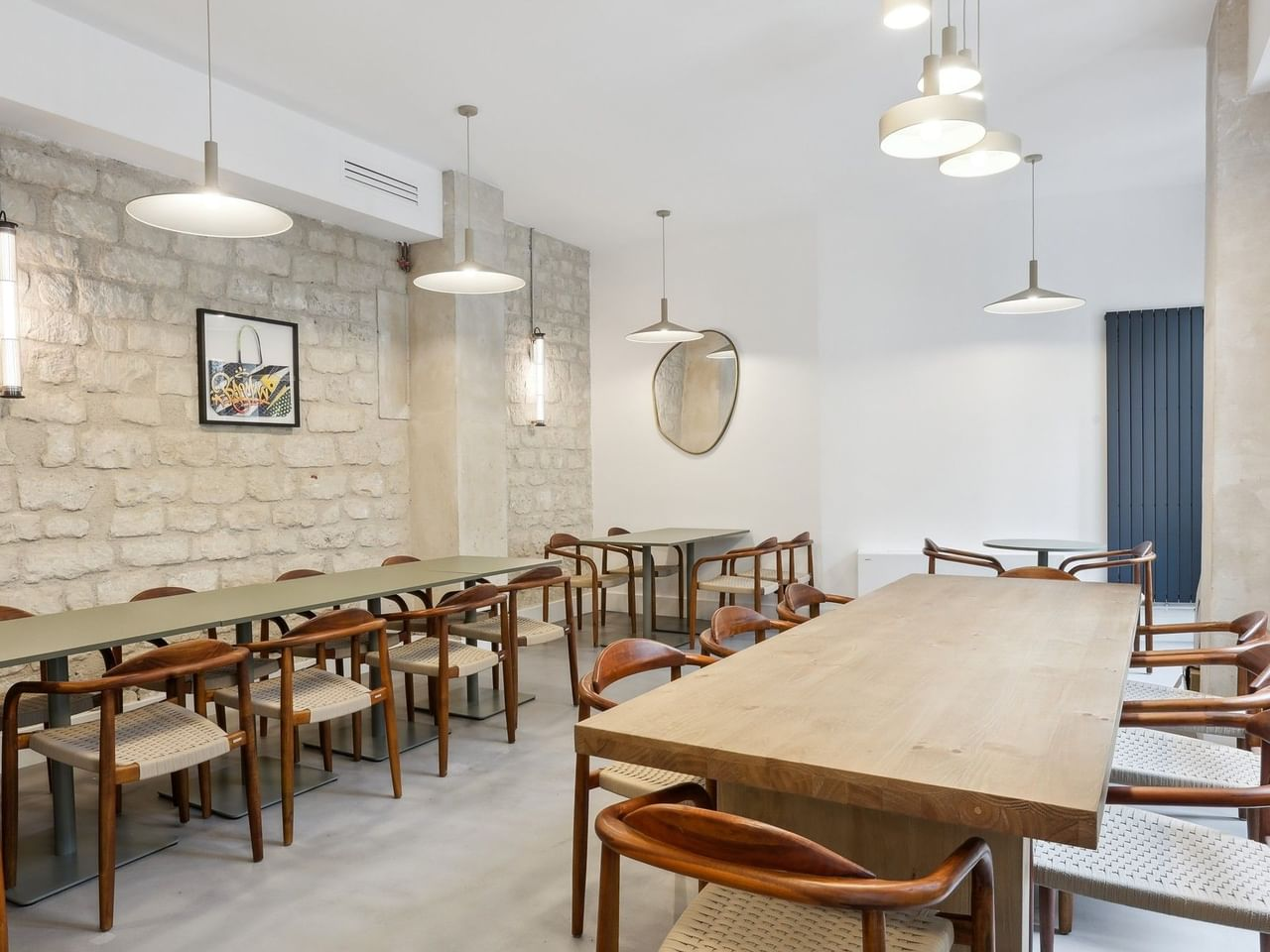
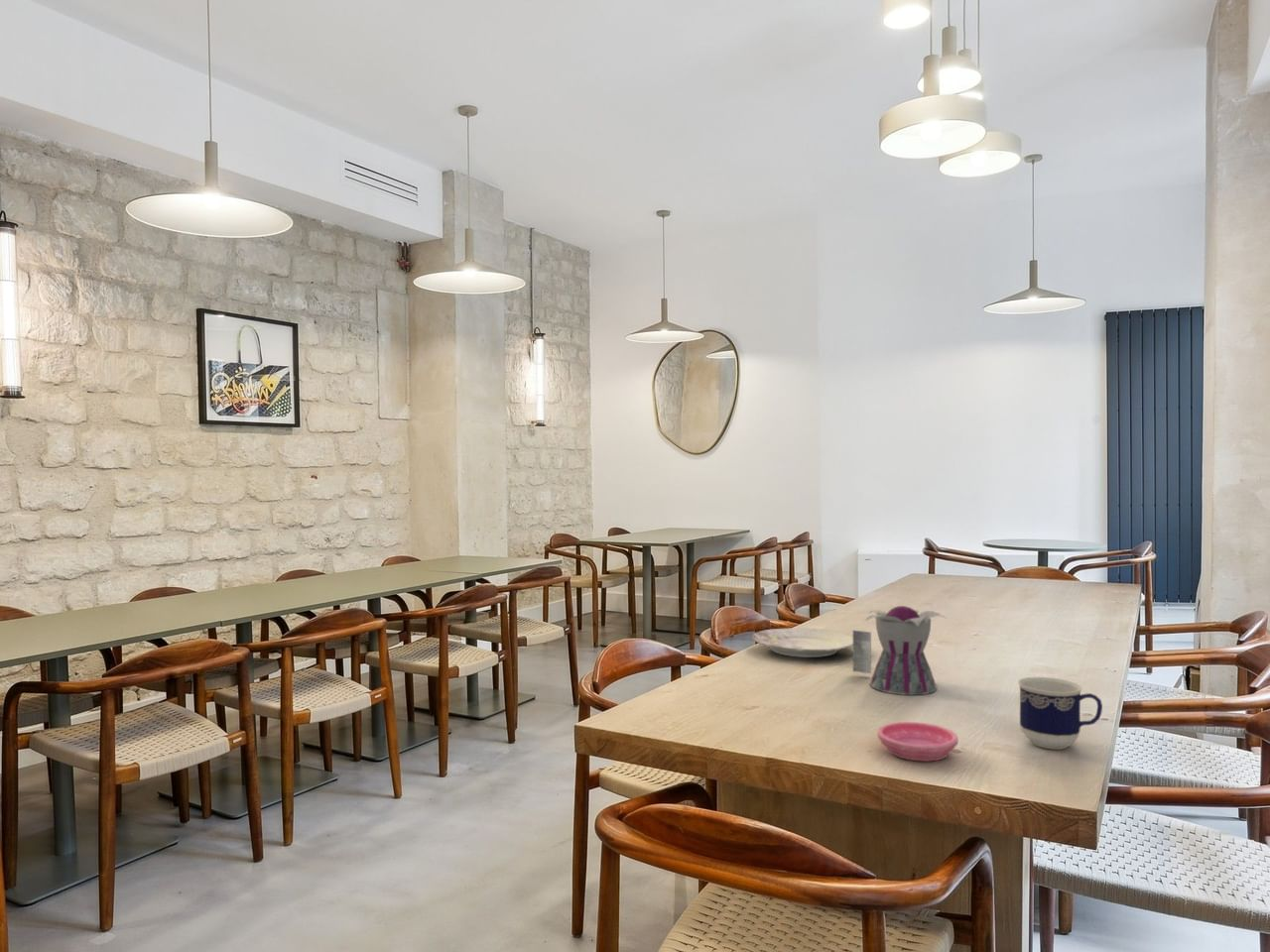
+ saucer [877,721,959,763]
+ teapot [852,605,947,696]
+ plate [751,627,853,658]
+ cup [1017,676,1103,750]
